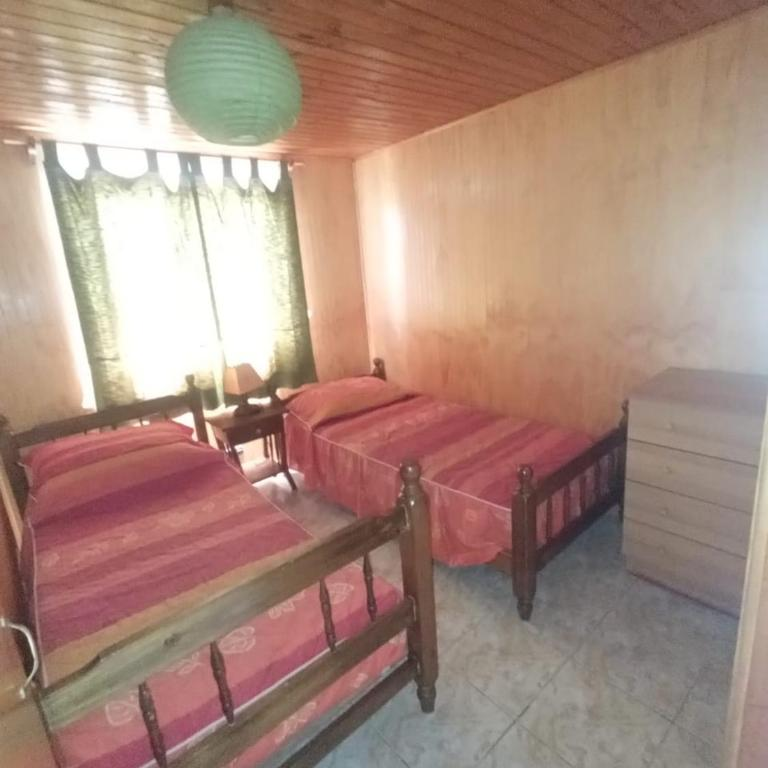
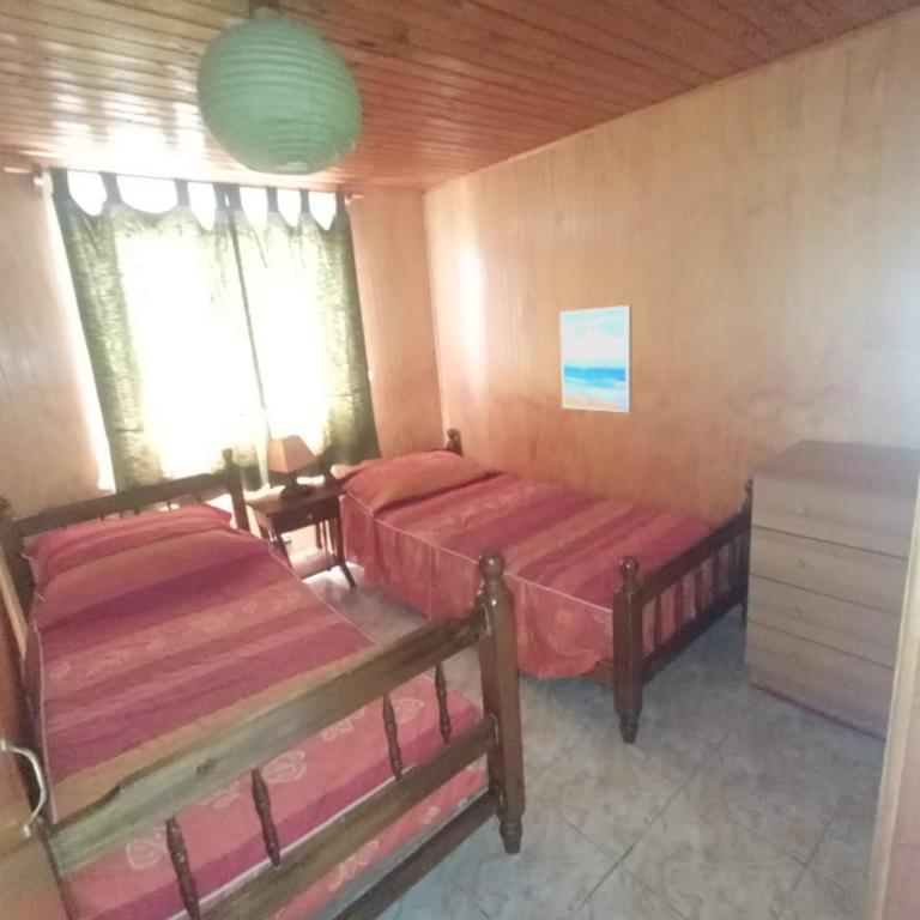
+ wall art [558,304,634,413]
